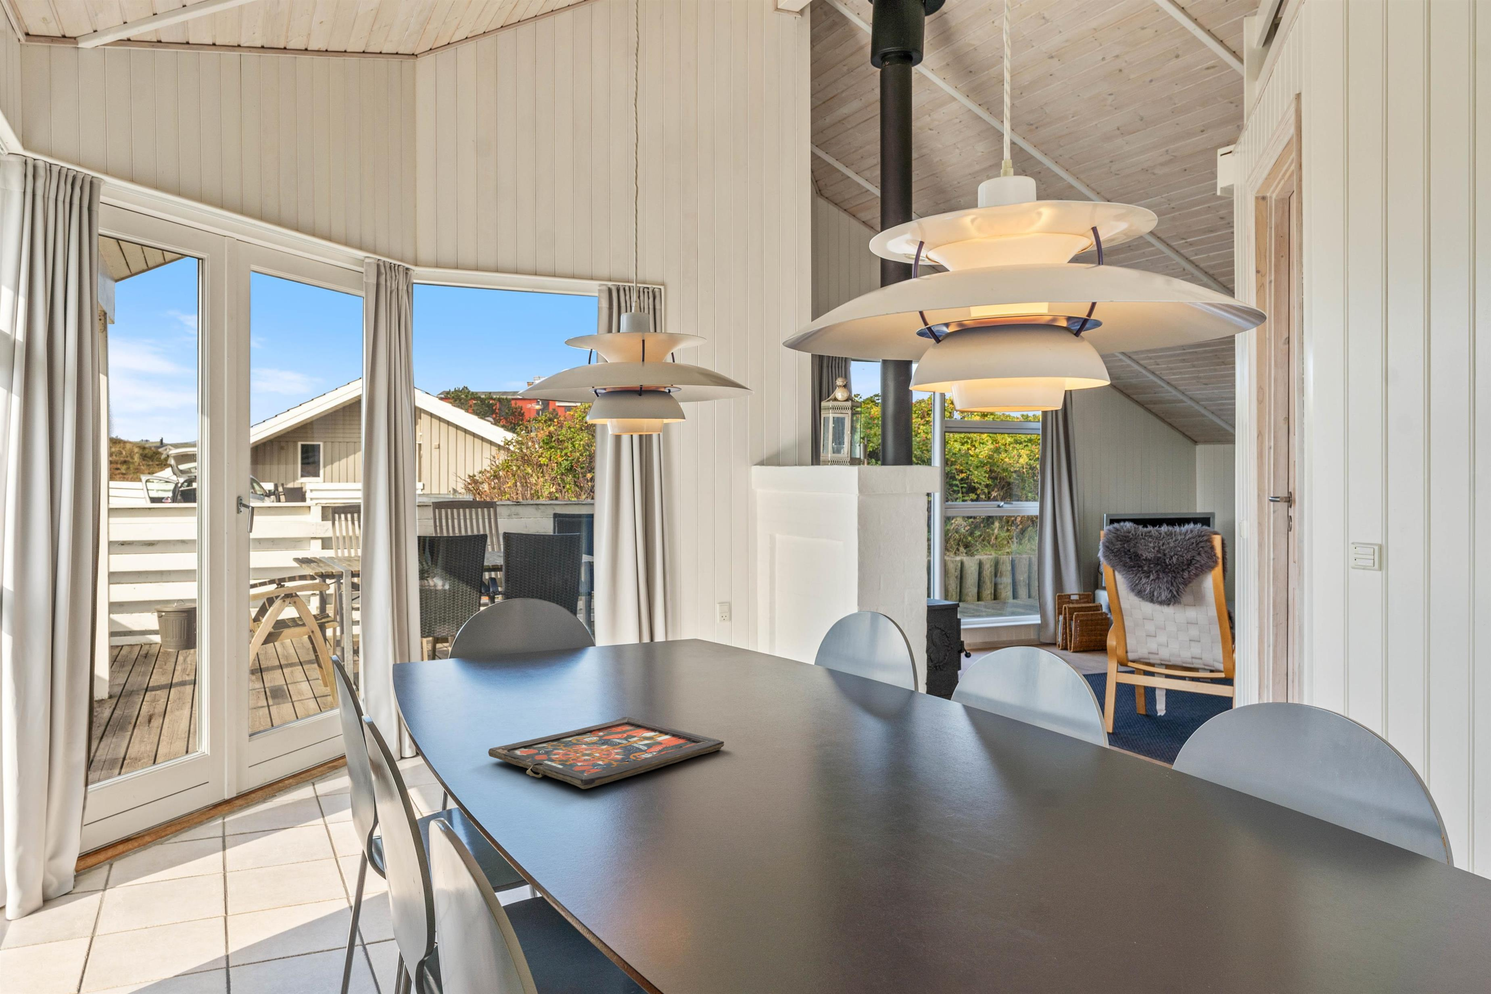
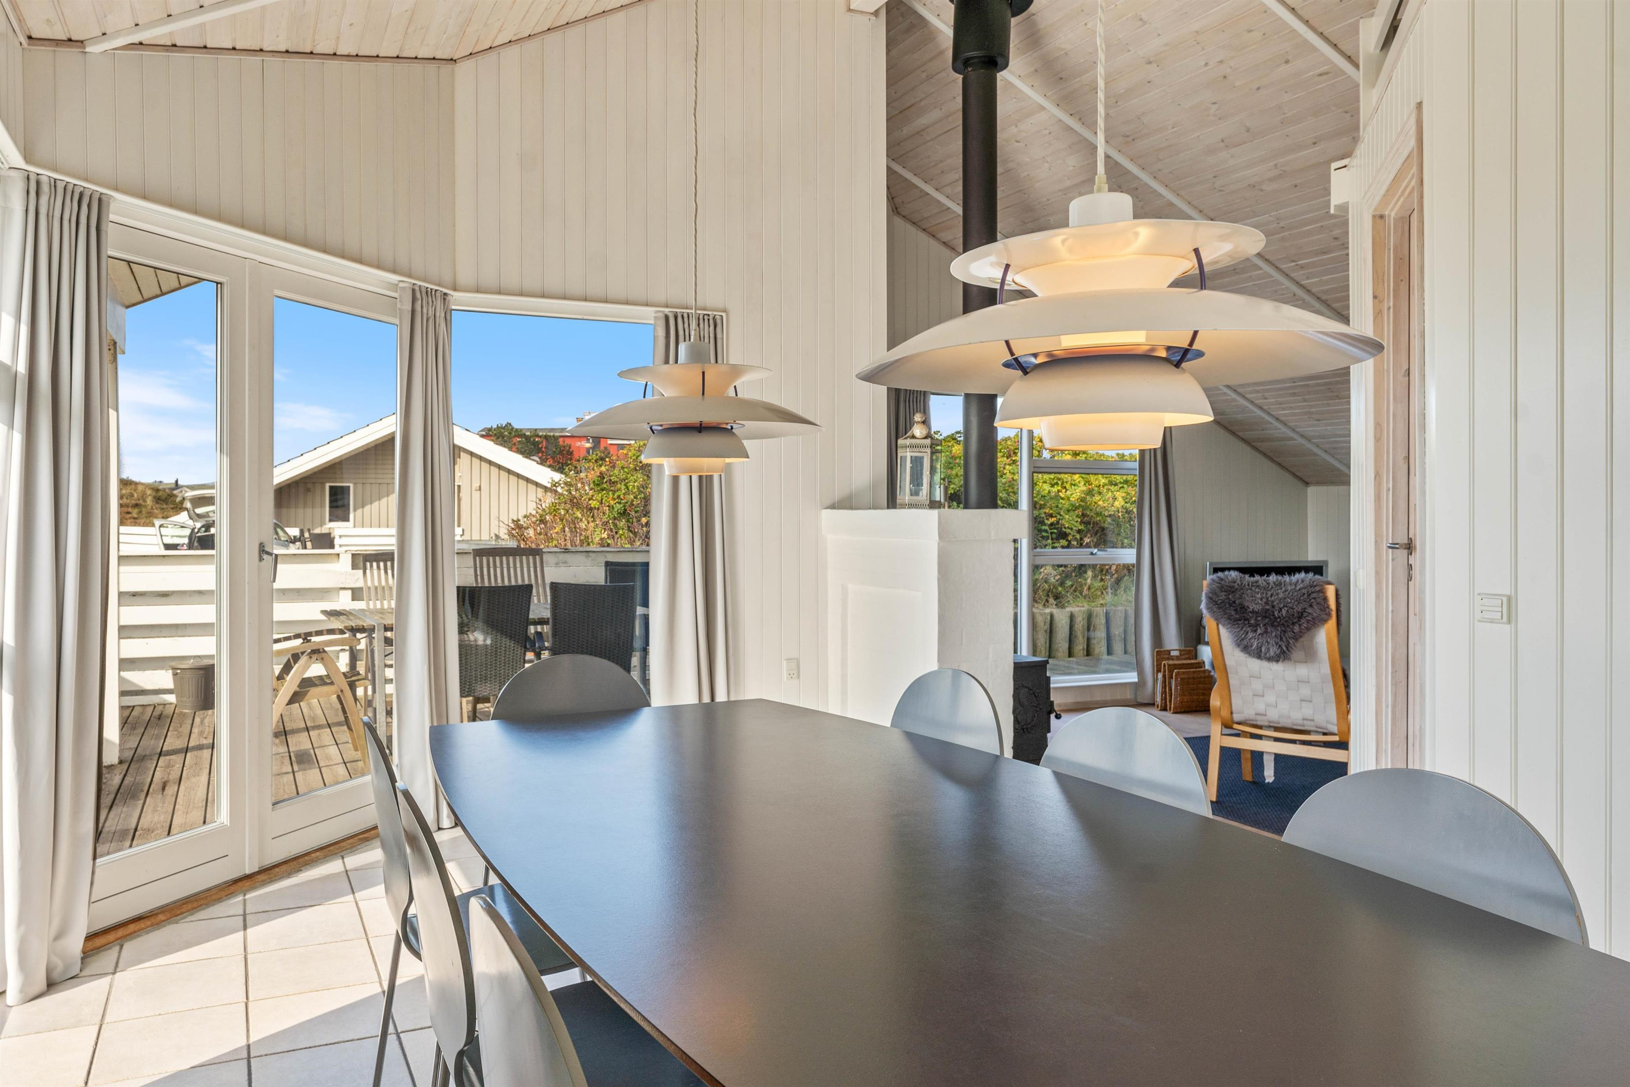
- board game [488,717,724,790]
